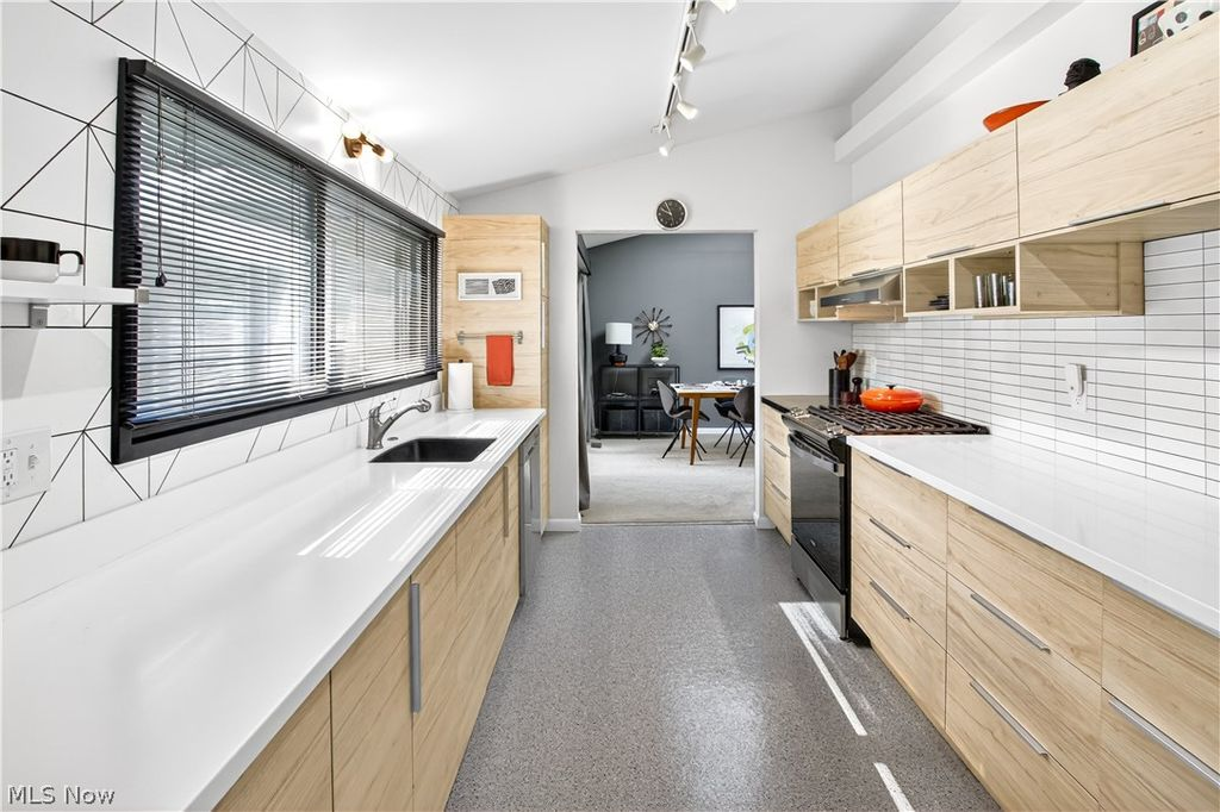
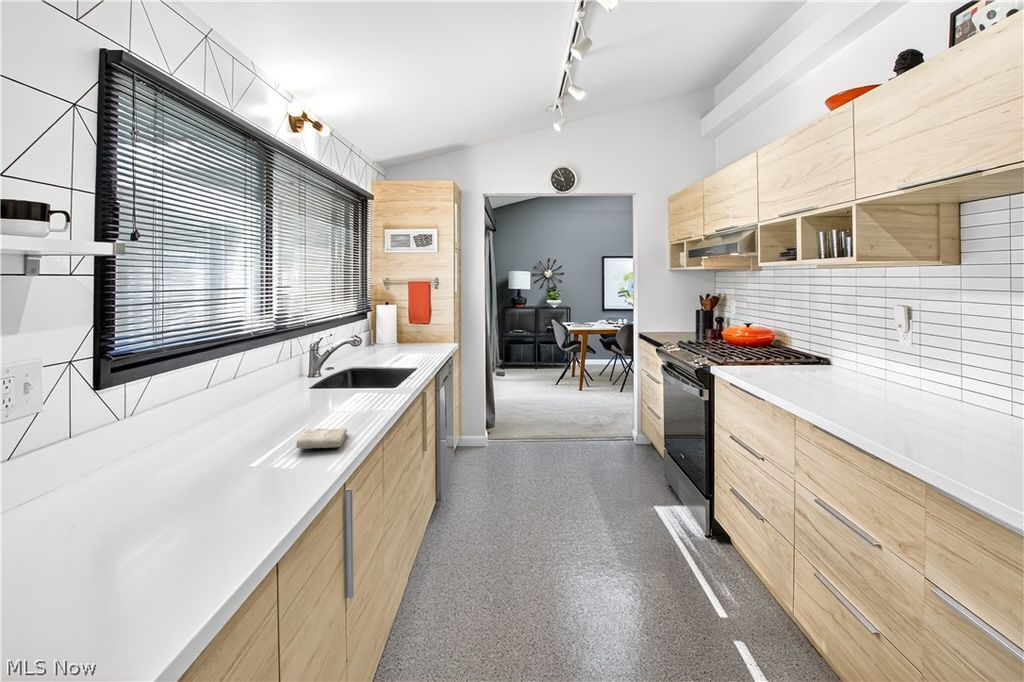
+ washcloth [295,427,348,450]
